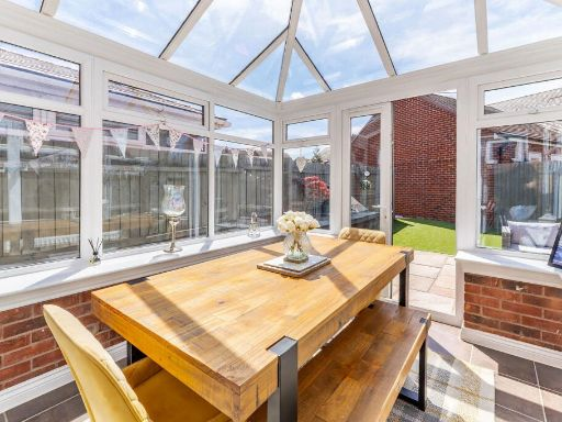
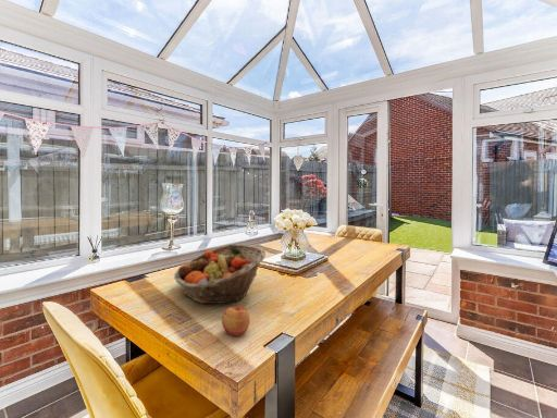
+ apple [221,304,251,337]
+ fruit basket [173,244,267,305]
